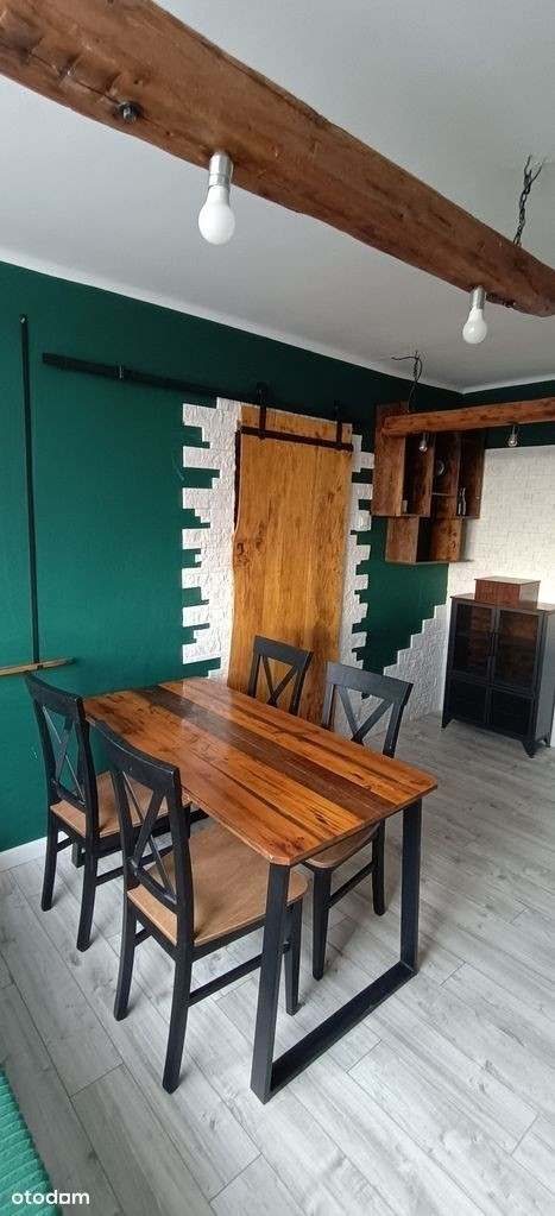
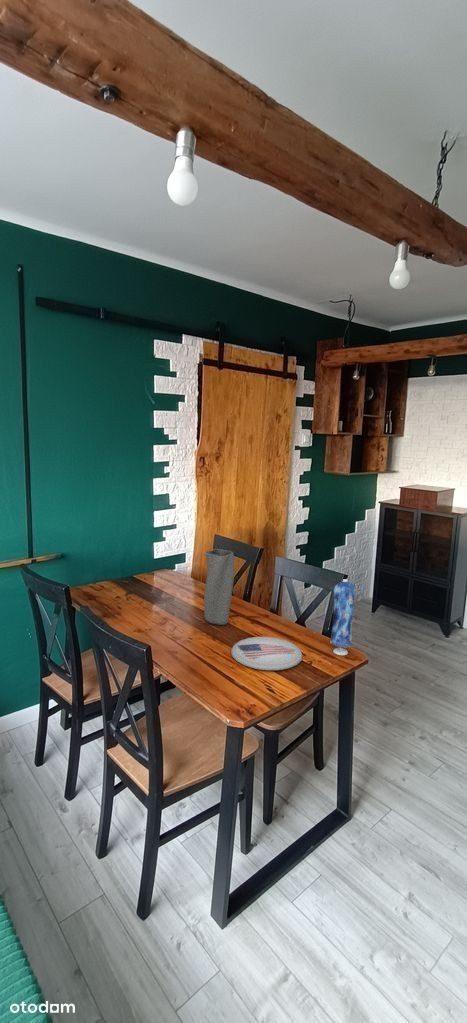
+ dress [329,578,357,656]
+ plate [230,636,304,671]
+ vase [203,548,236,626]
